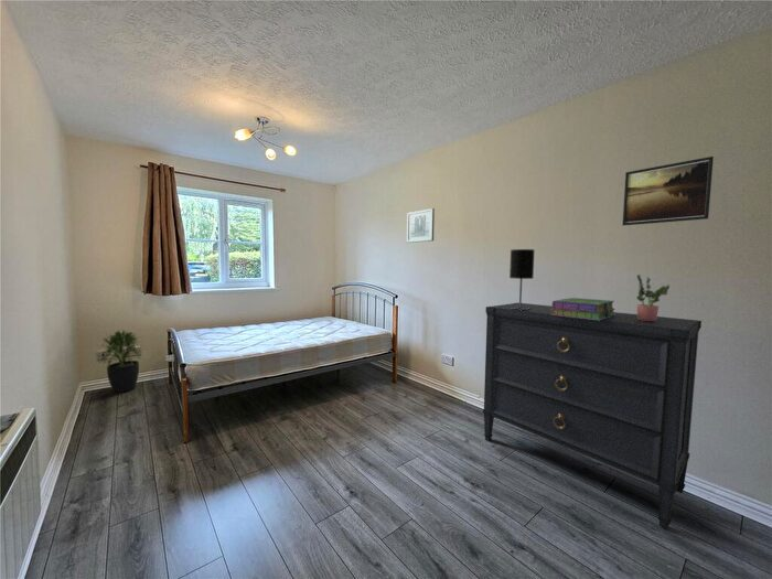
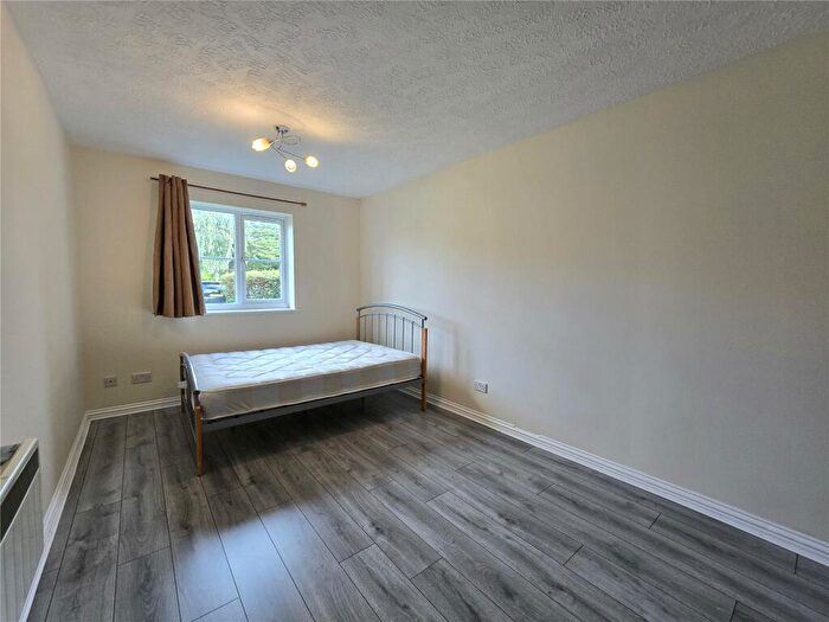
- potted plant [98,330,141,394]
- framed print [621,156,715,226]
- table lamp [508,248,535,311]
- dresser [482,302,703,530]
- stack of books [550,297,616,321]
- potted plant [635,274,671,321]
- wall art [406,207,436,244]
